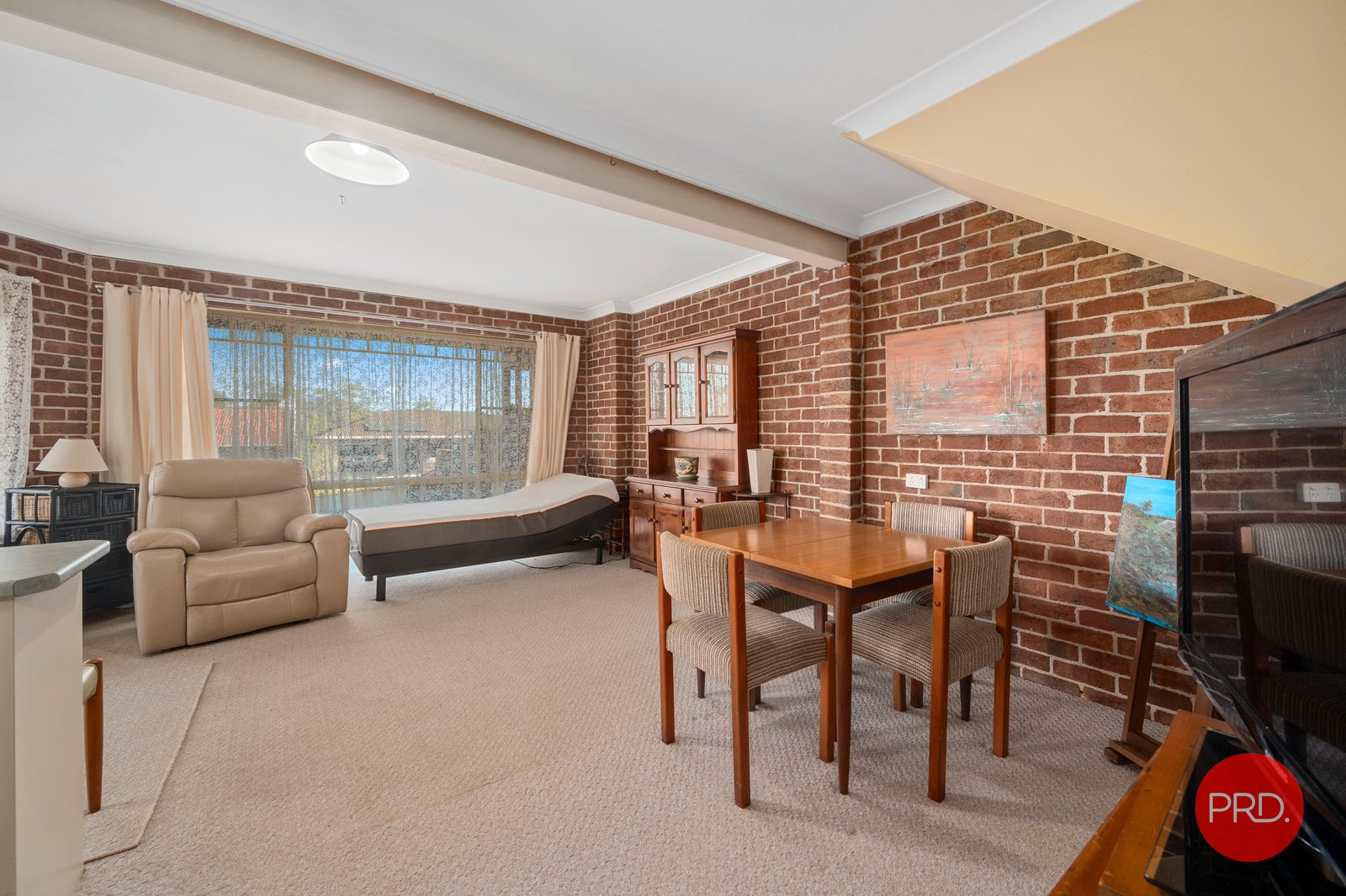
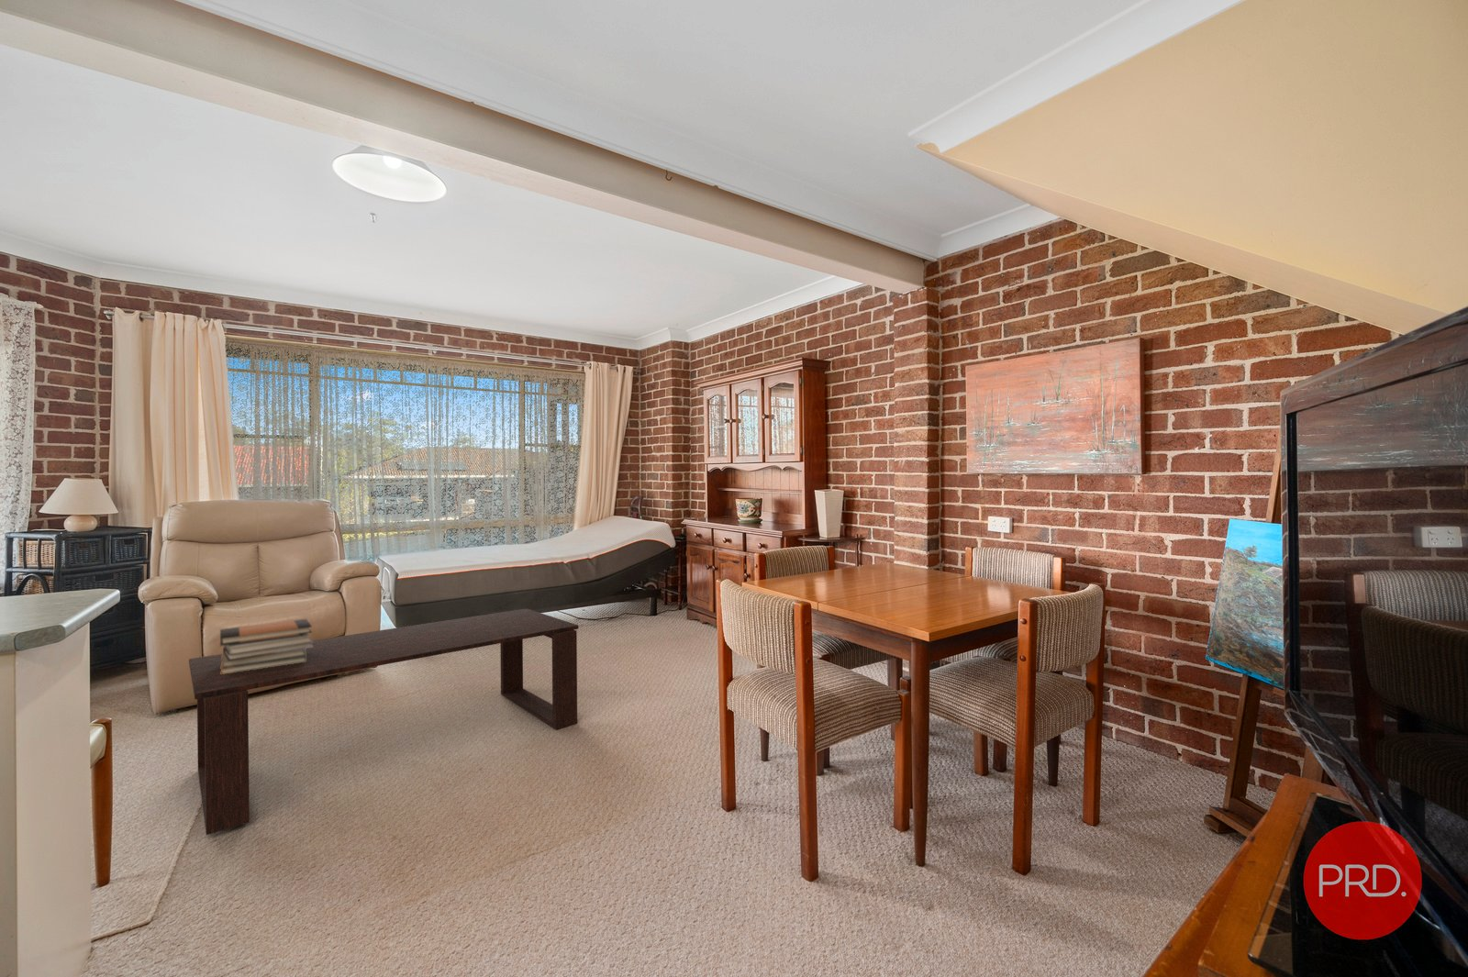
+ coffee table [188,607,579,835]
+ book stack [219,618,313,674]
